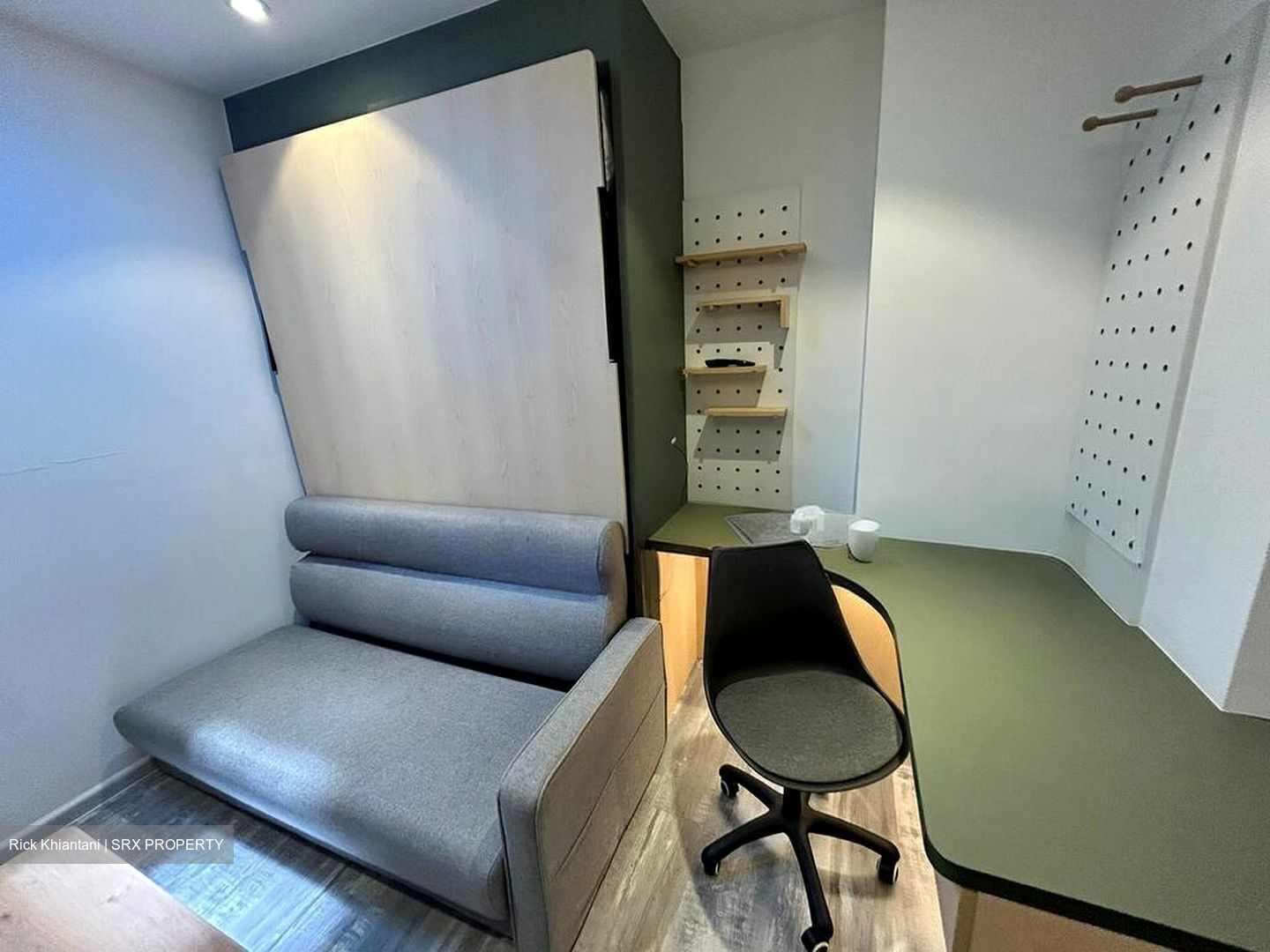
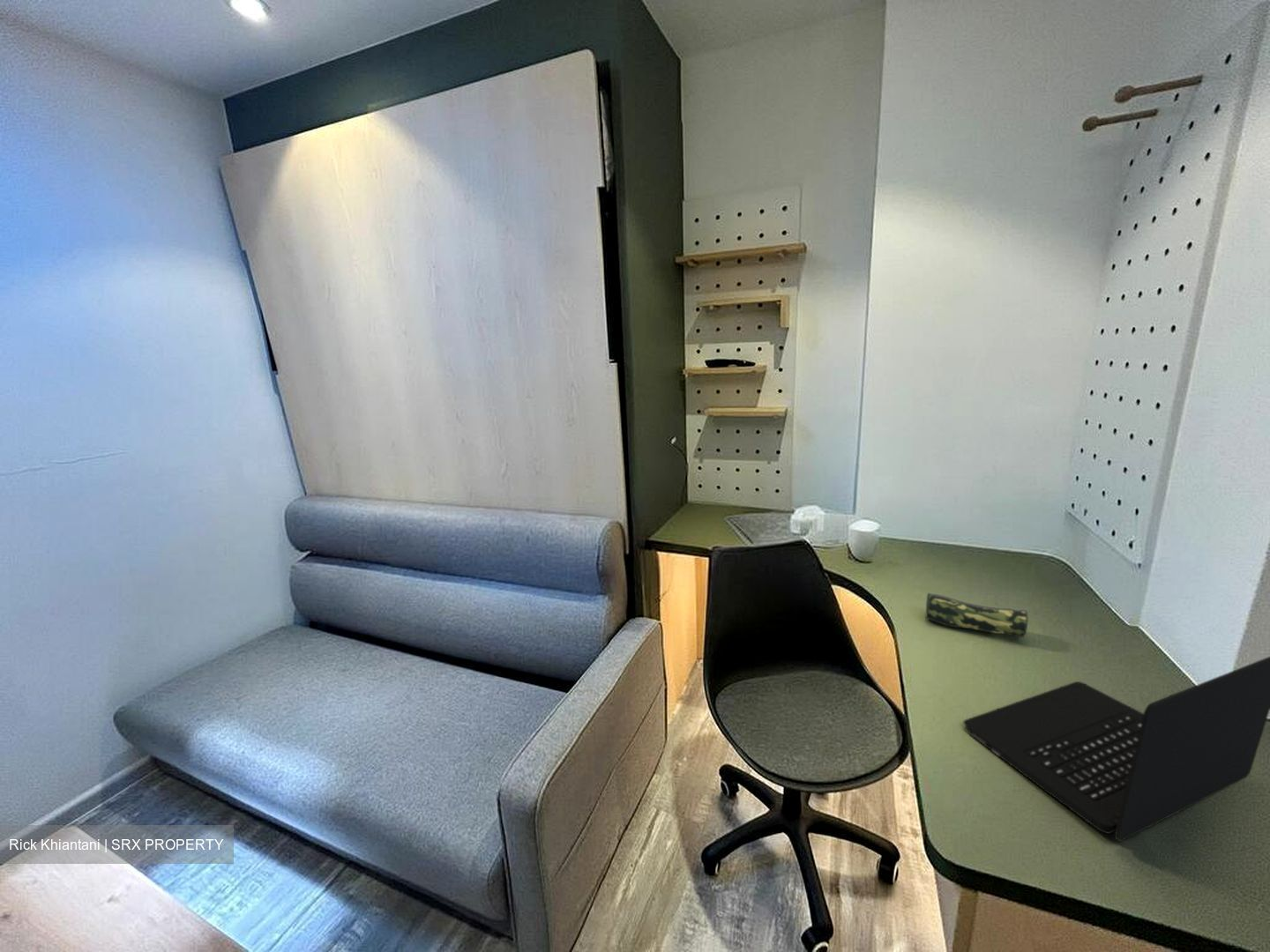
+ laptop [962,656,1270,843]
+ pencil case [925,592,1031,638]
